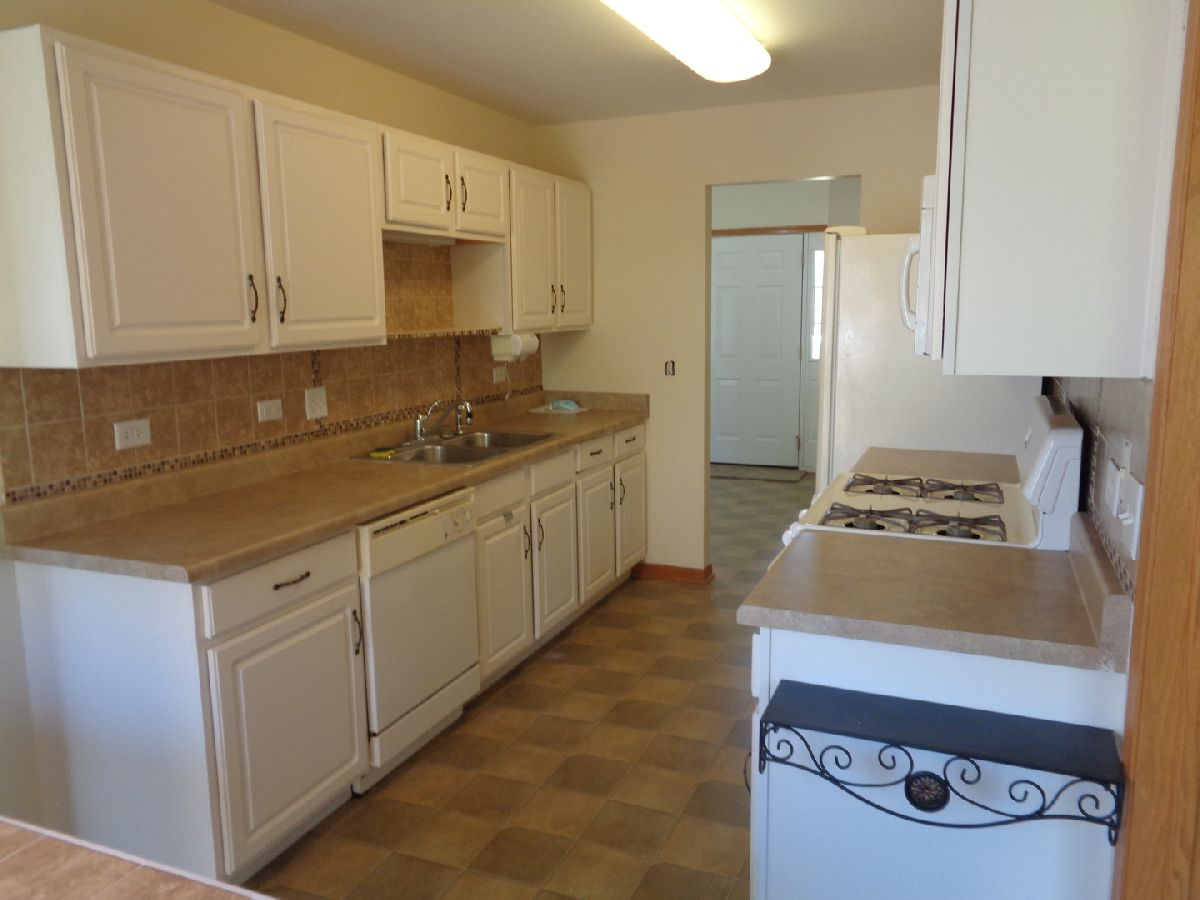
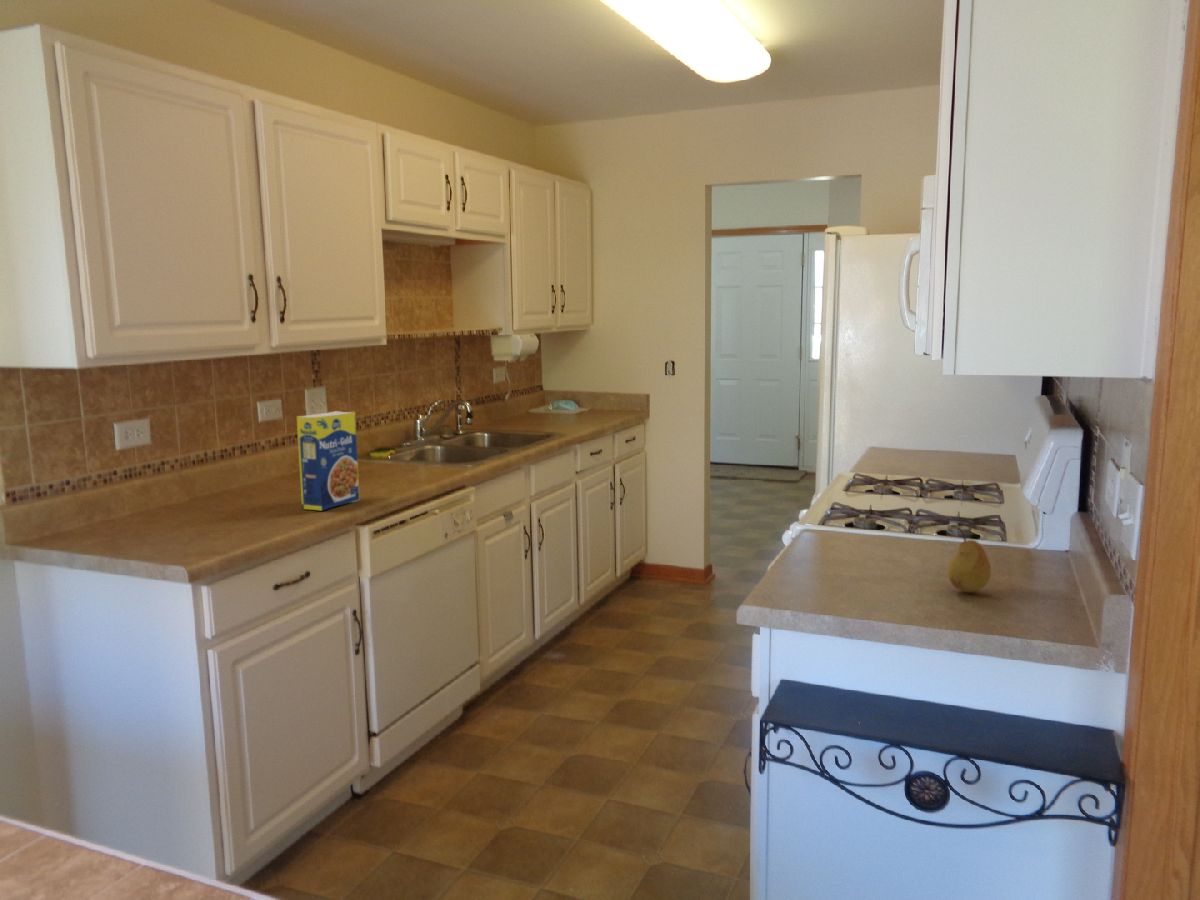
+ legume [296,410,361,512]
+ fruit [947,527,992,594]
